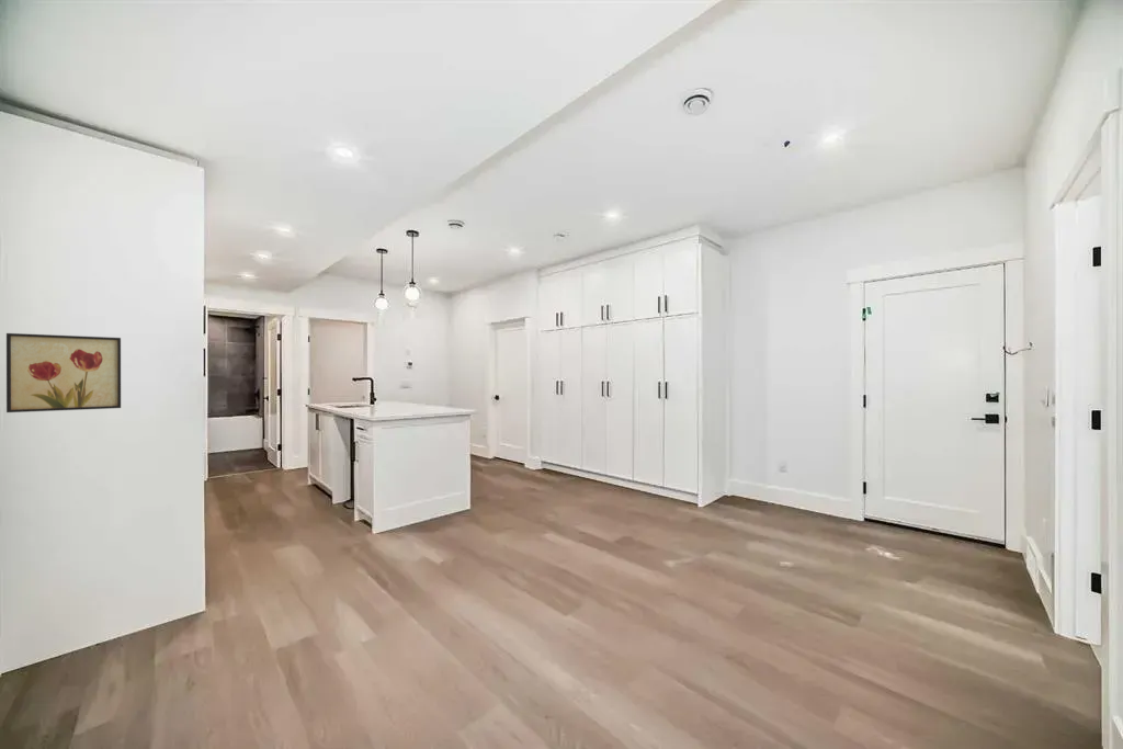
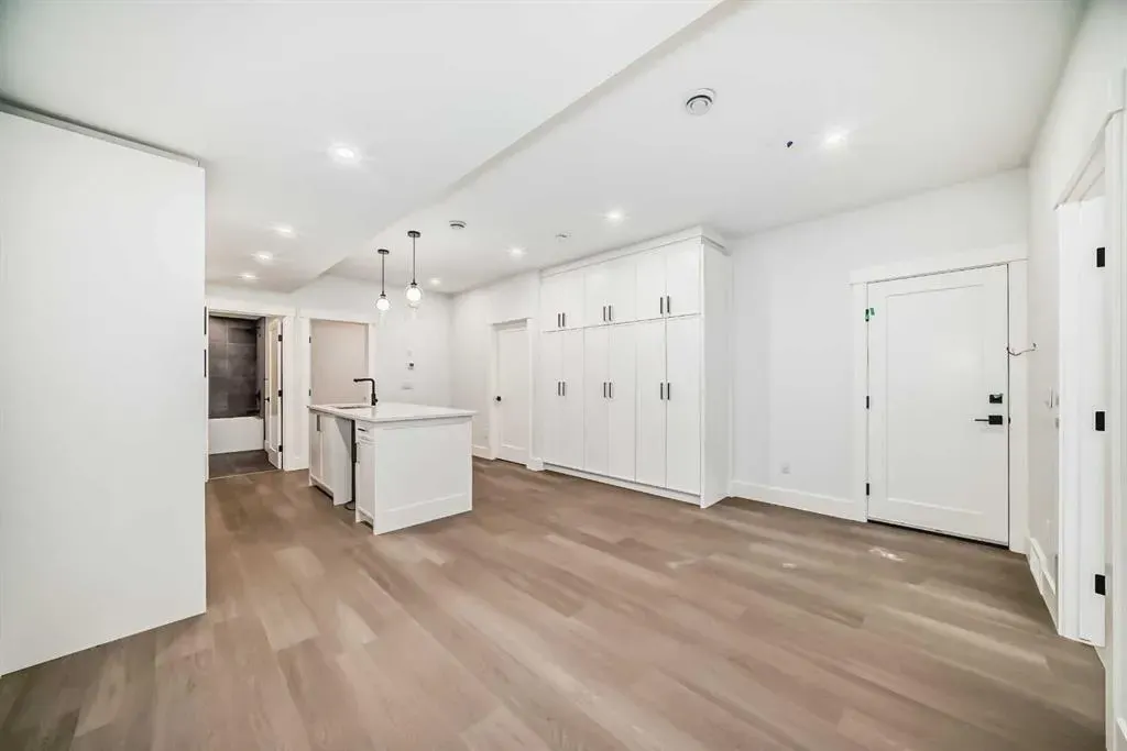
- wall art [5,332,122,413]
